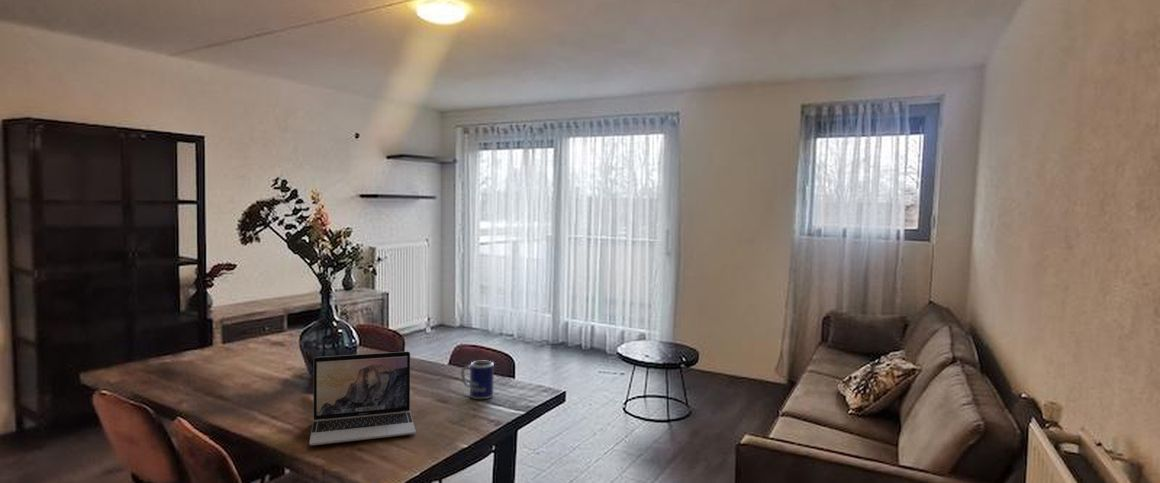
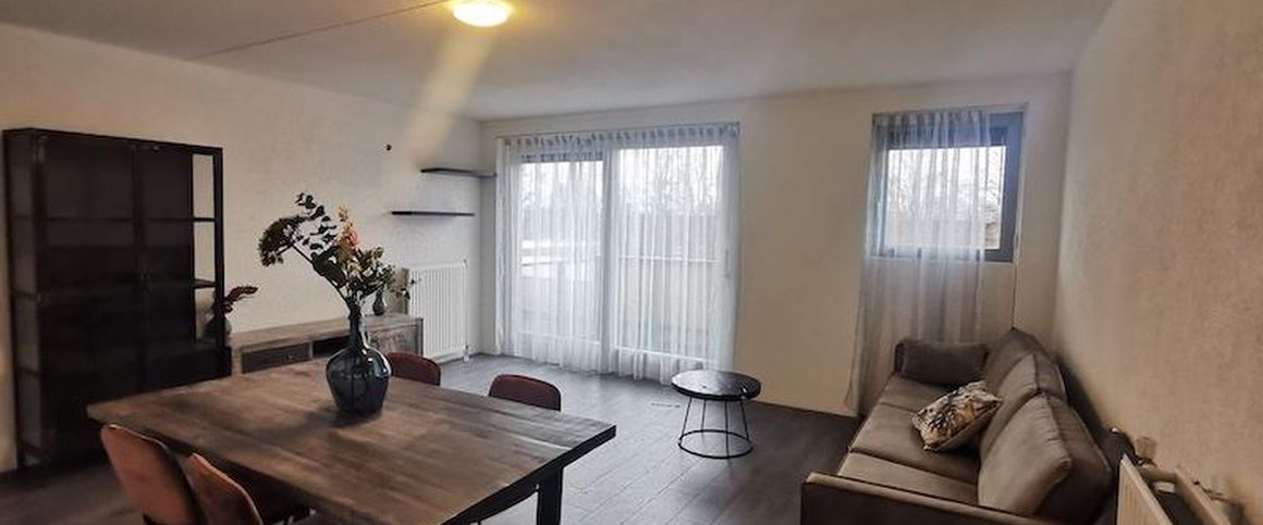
- laptop [308,351,417,446]
- mug [460,360,495,400]
